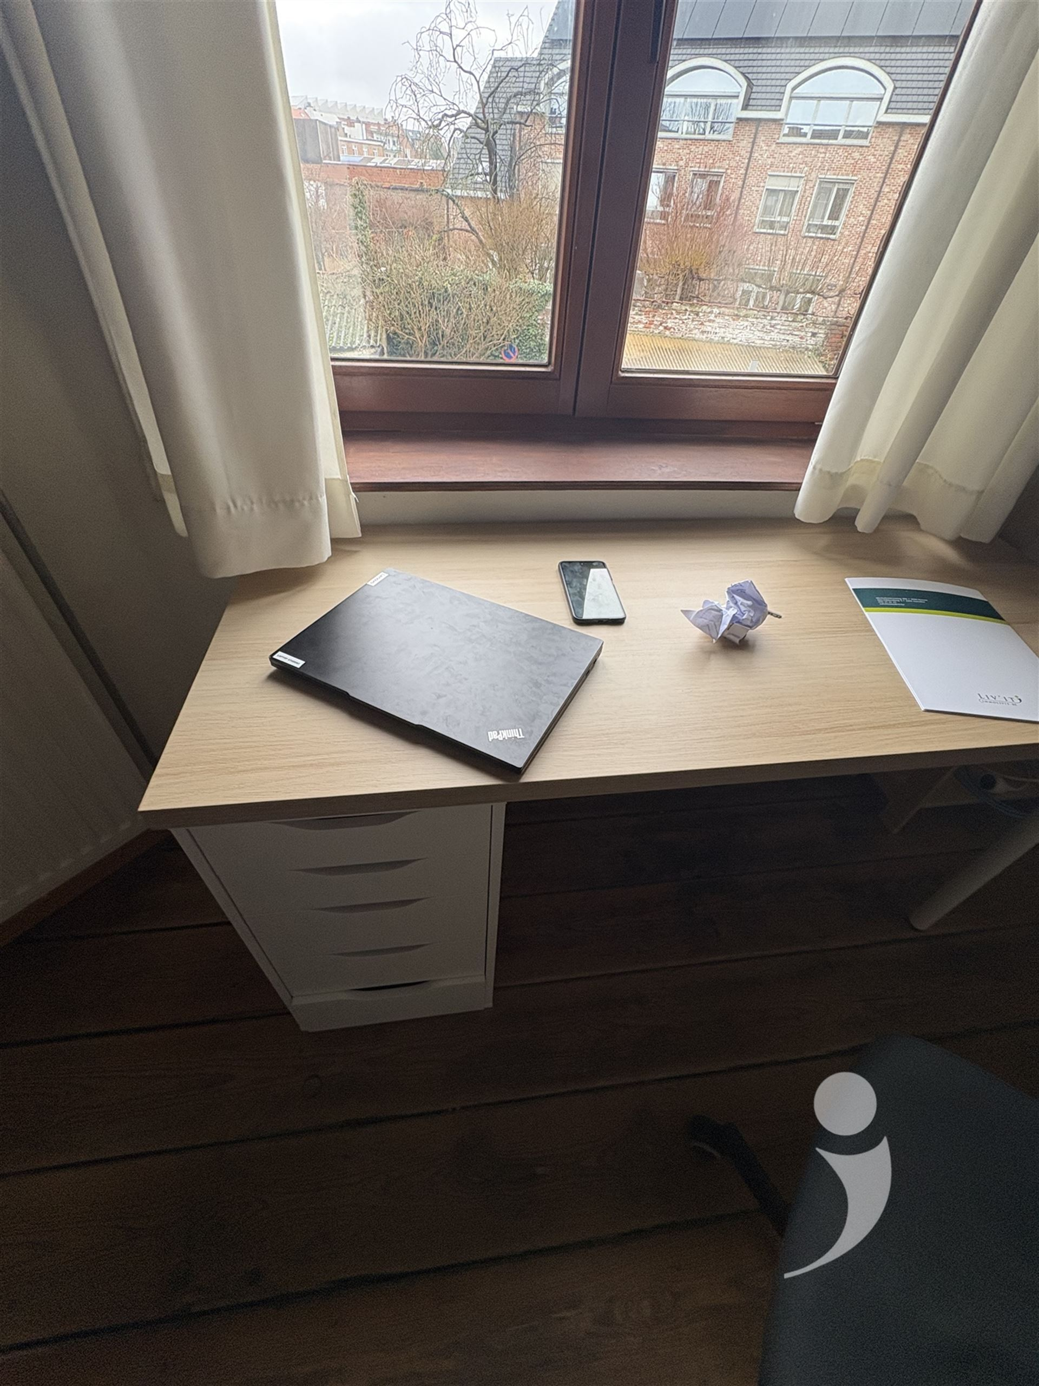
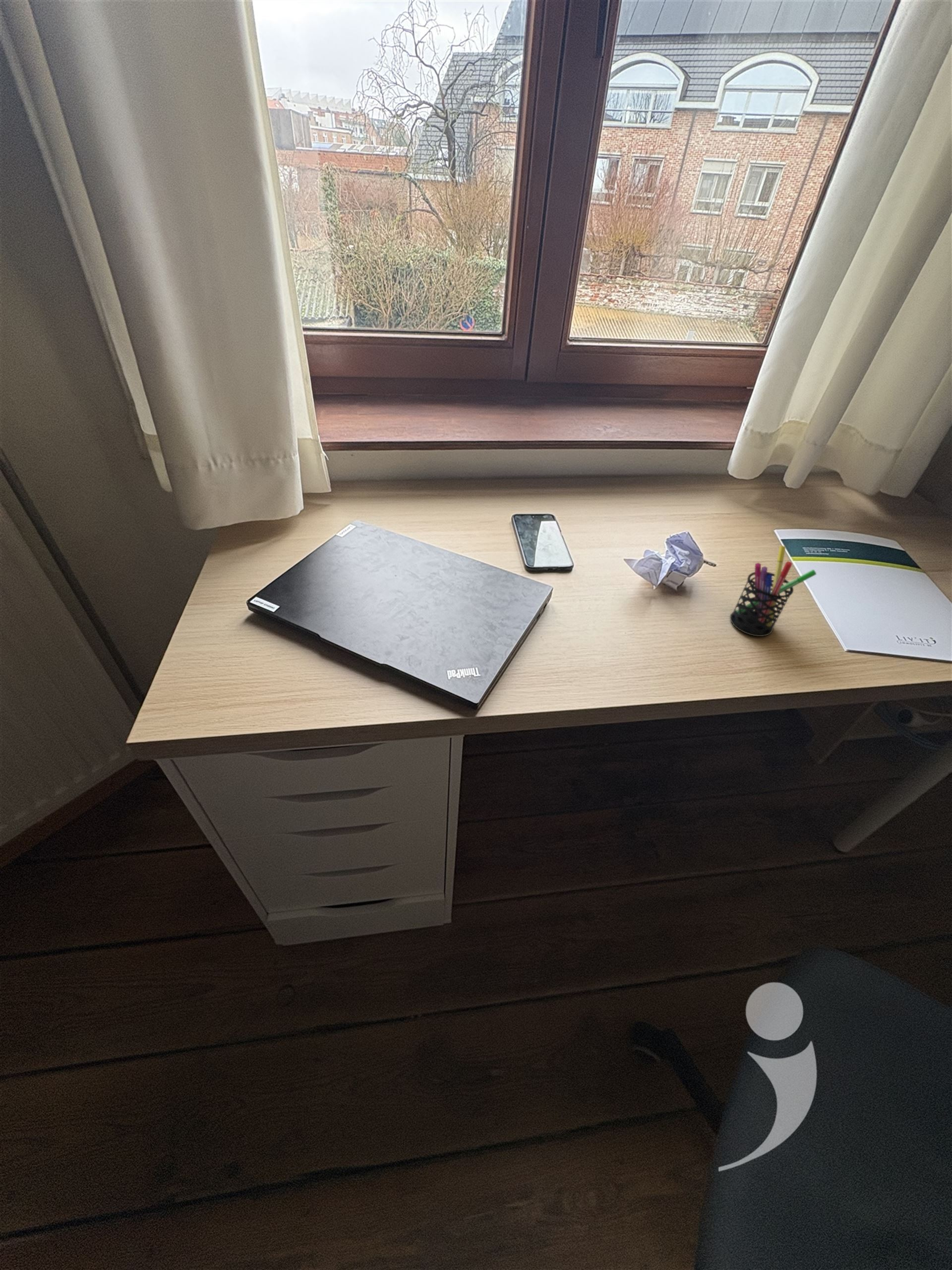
+ pen holder [729,545,817,637]
